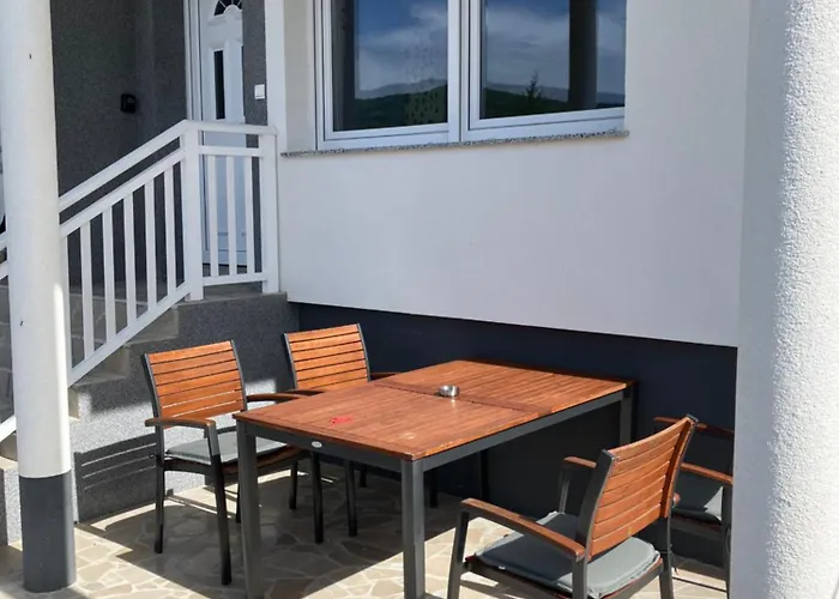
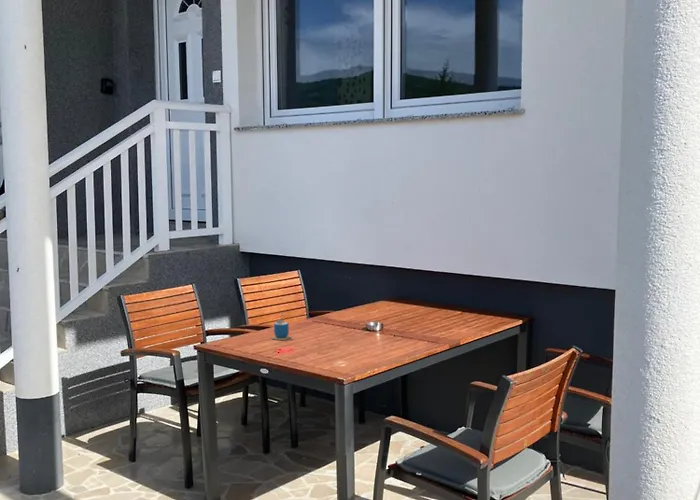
+ cup [271,311,292,341]
